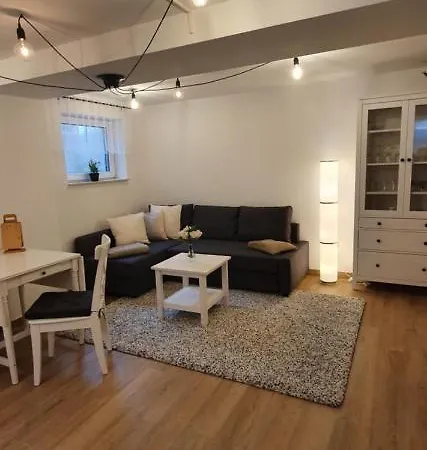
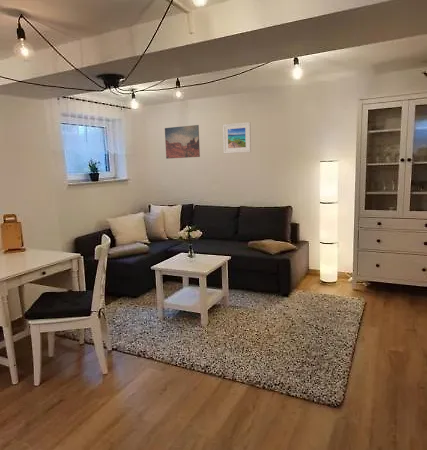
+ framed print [222,121,252,155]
+ wall art [164,124,201,160]
